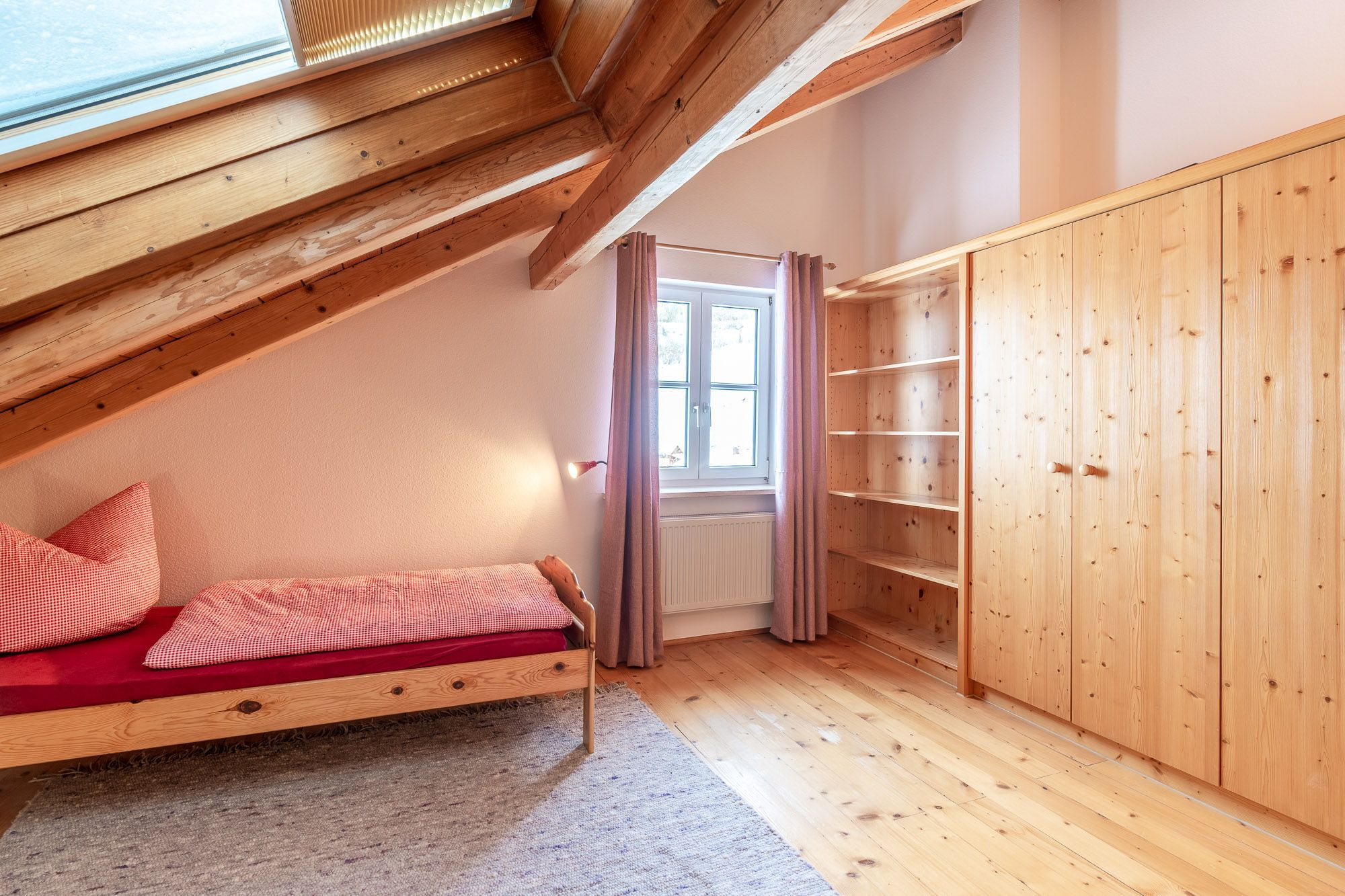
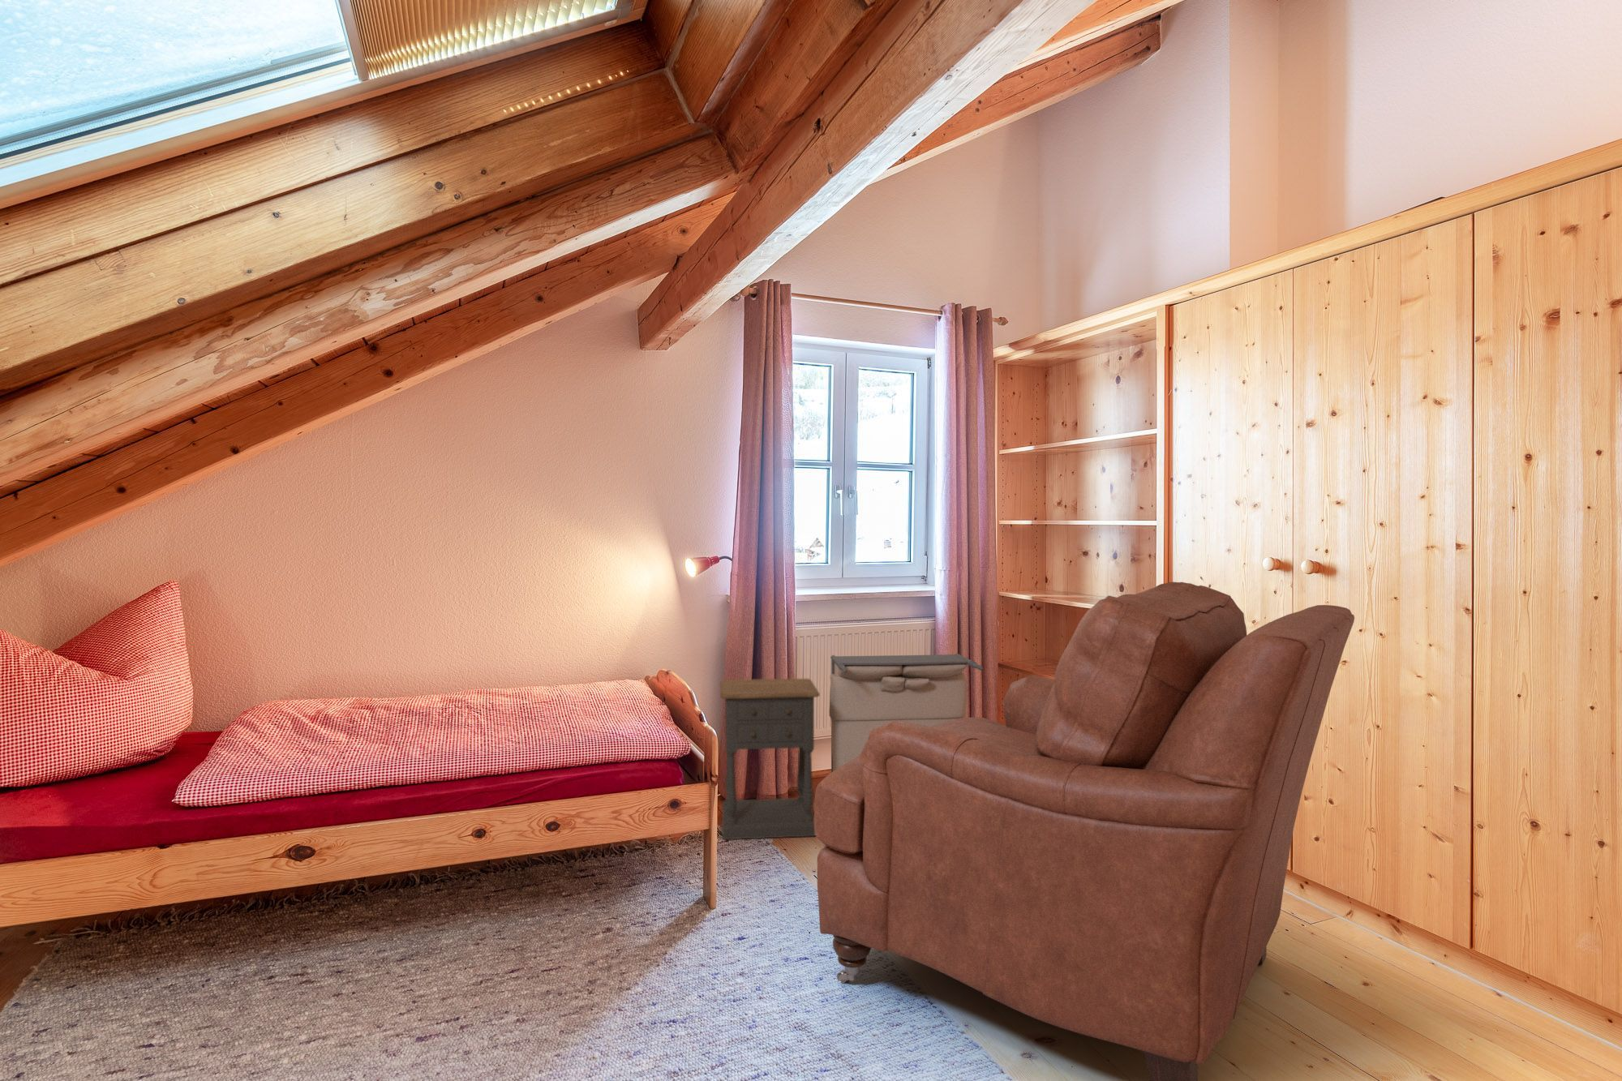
+ nightstand [720,678,821,840]
+ laundry hamper [828,653,984,773]
+ chair [814,582,1355,1081]
